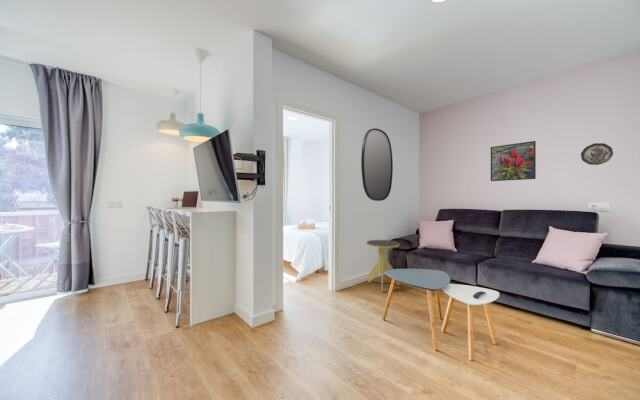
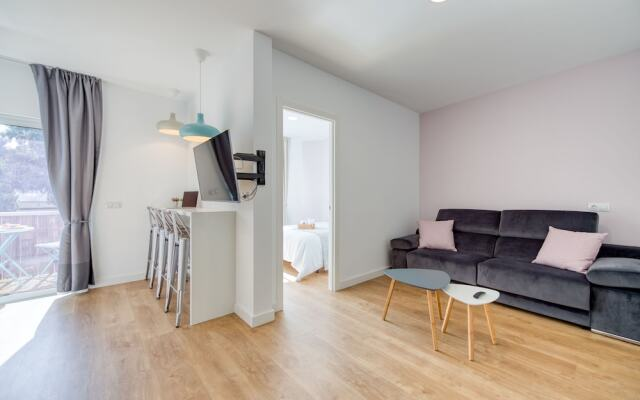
- decorative plate [580,142,614,166]
- home mirror [360,127,394,202]
- side table [365,239,401,294]
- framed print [490,140,537,182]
